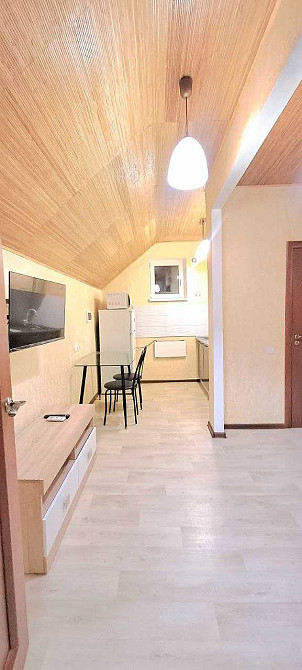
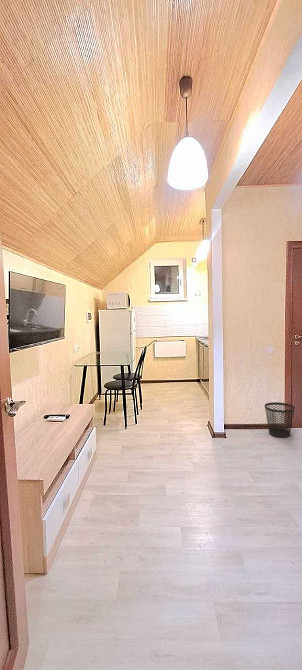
+ wastebasket [264,401,296,439]
